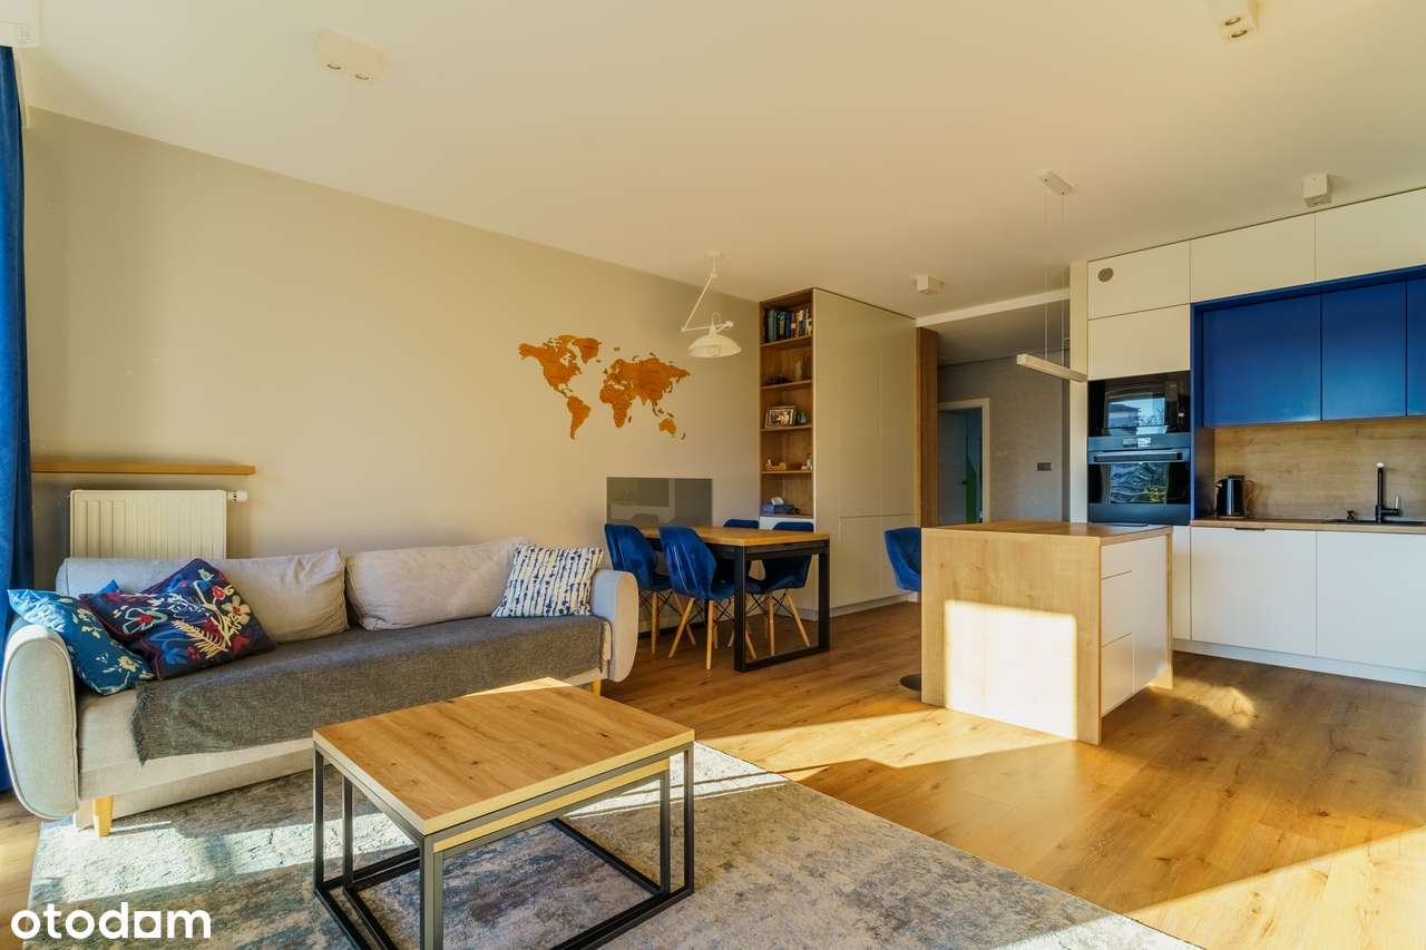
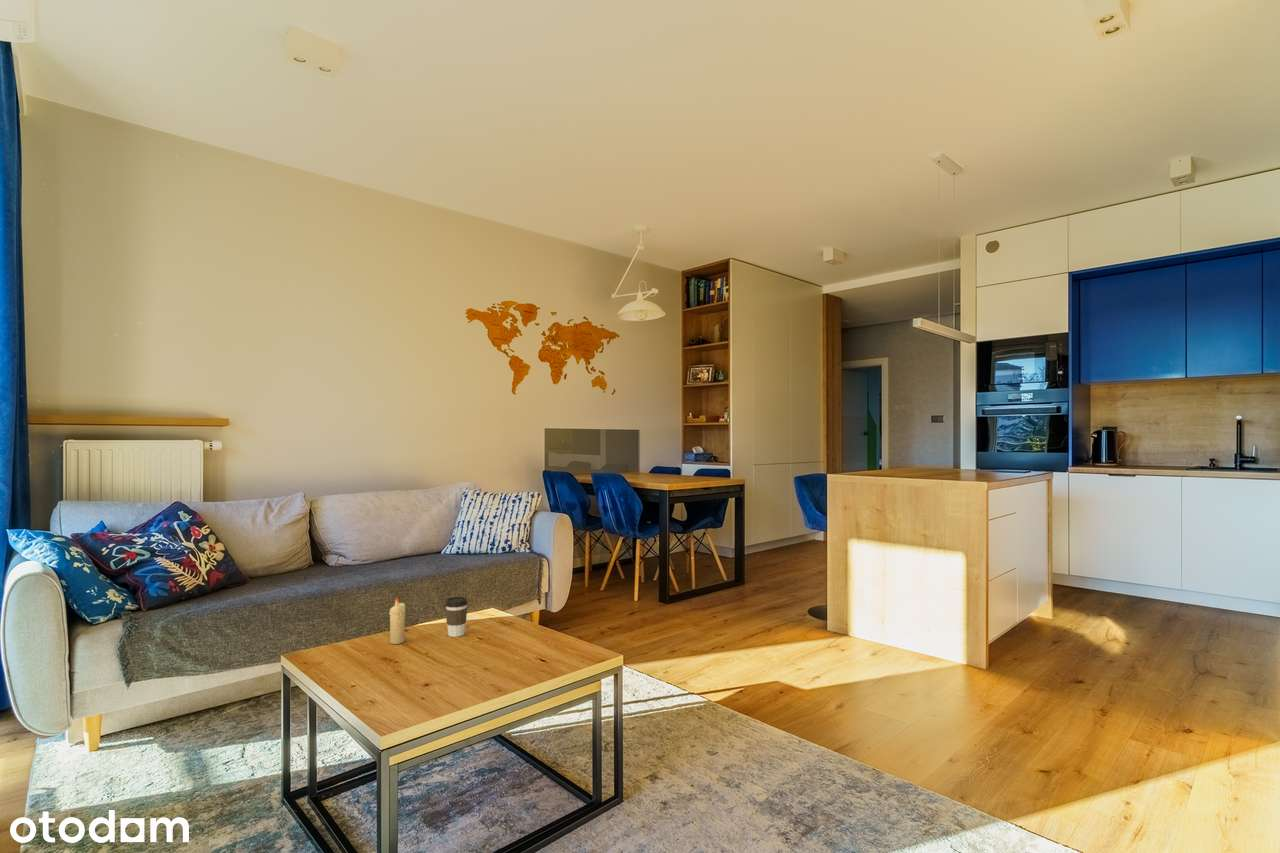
+ coffee cup [444,596,469,638]
+ candle [388,596,406,645]
